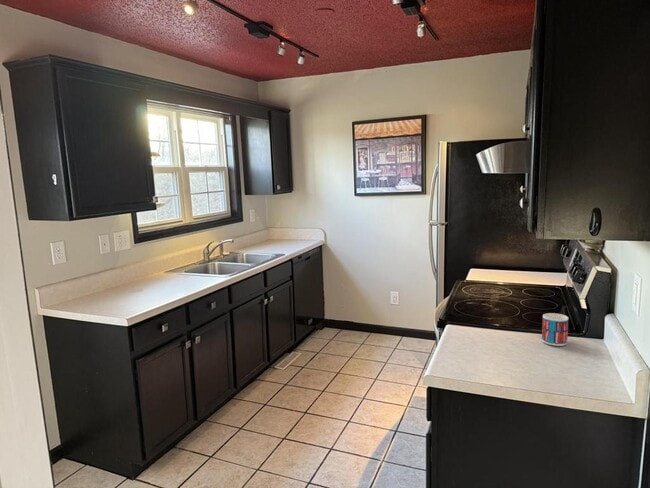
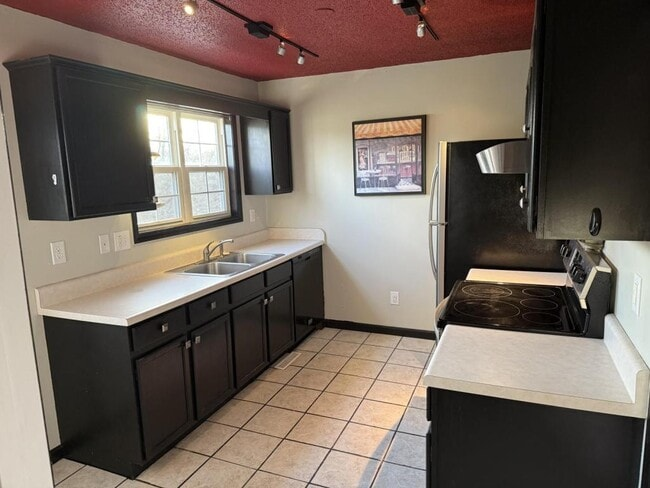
- mug [541,312,569,347]
